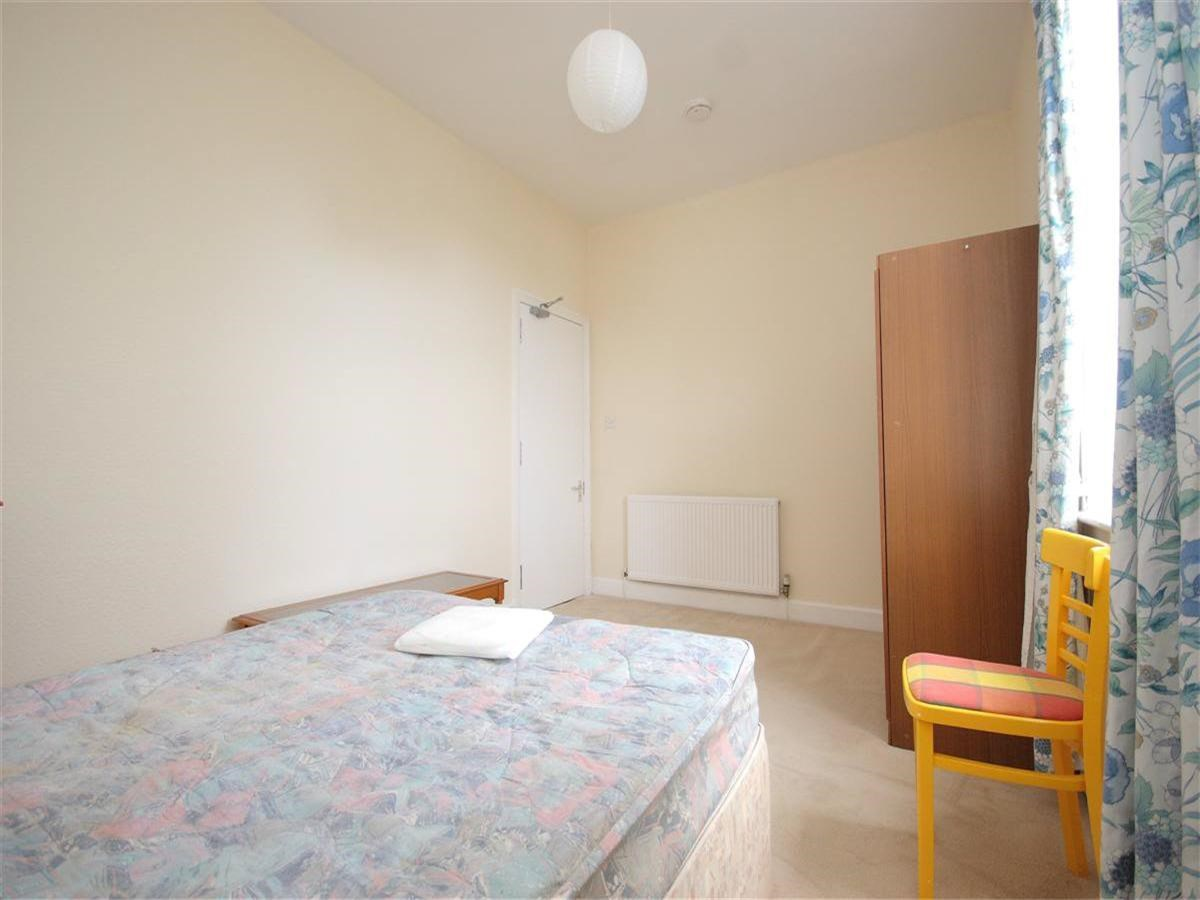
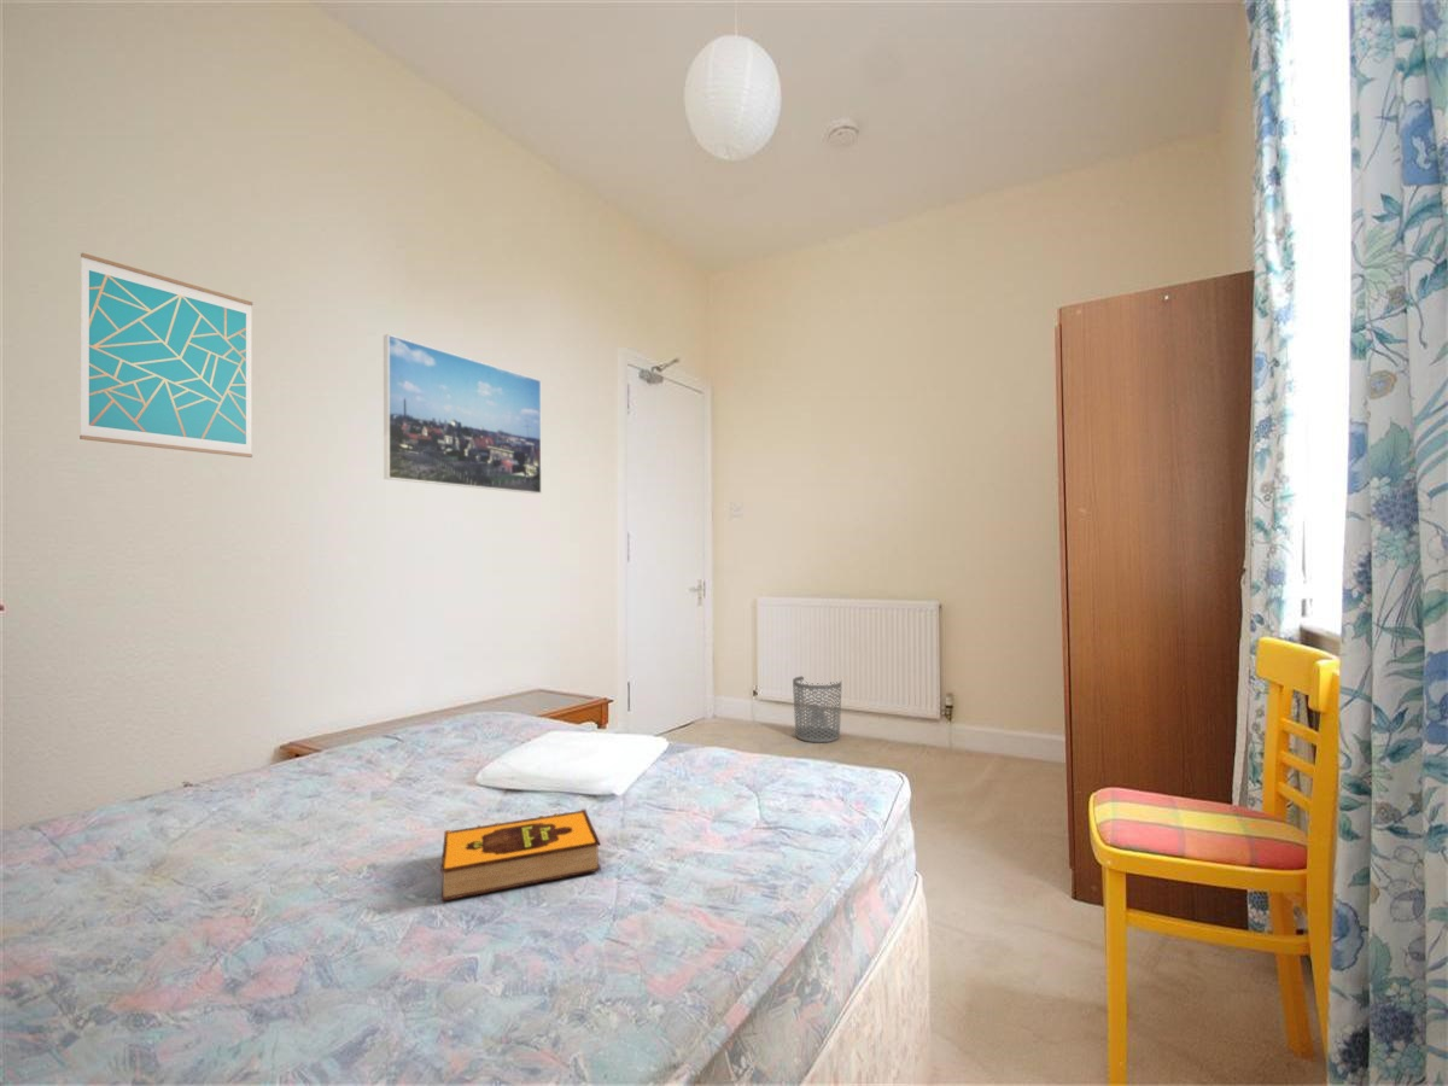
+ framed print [383,333,543,495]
+ waste bin [792,676,842,743]
+ hardback book [439,807,602,903]
+ wall art [78,252,253,459]
